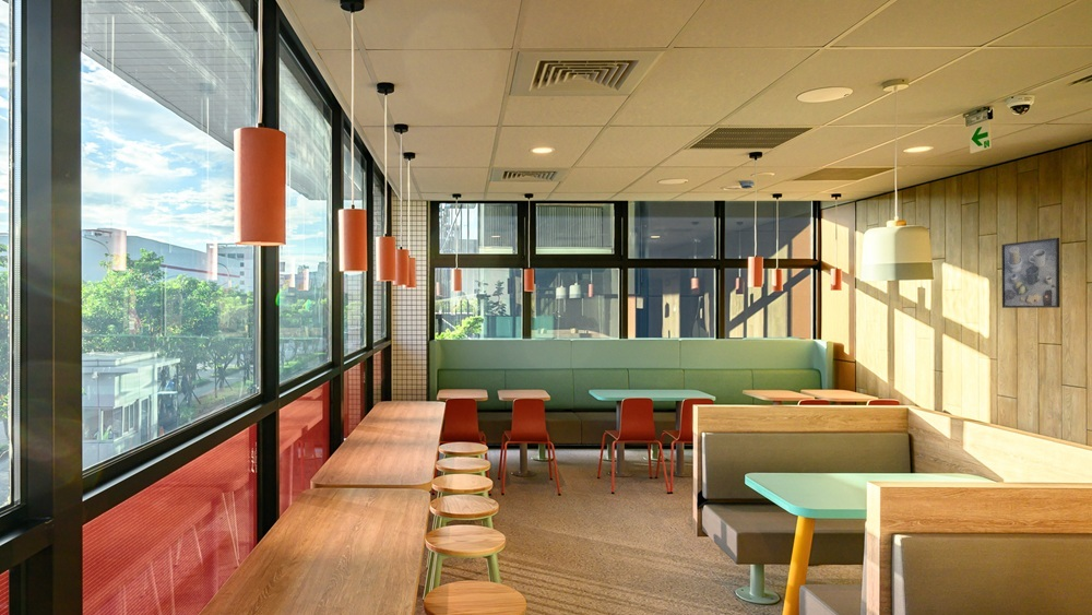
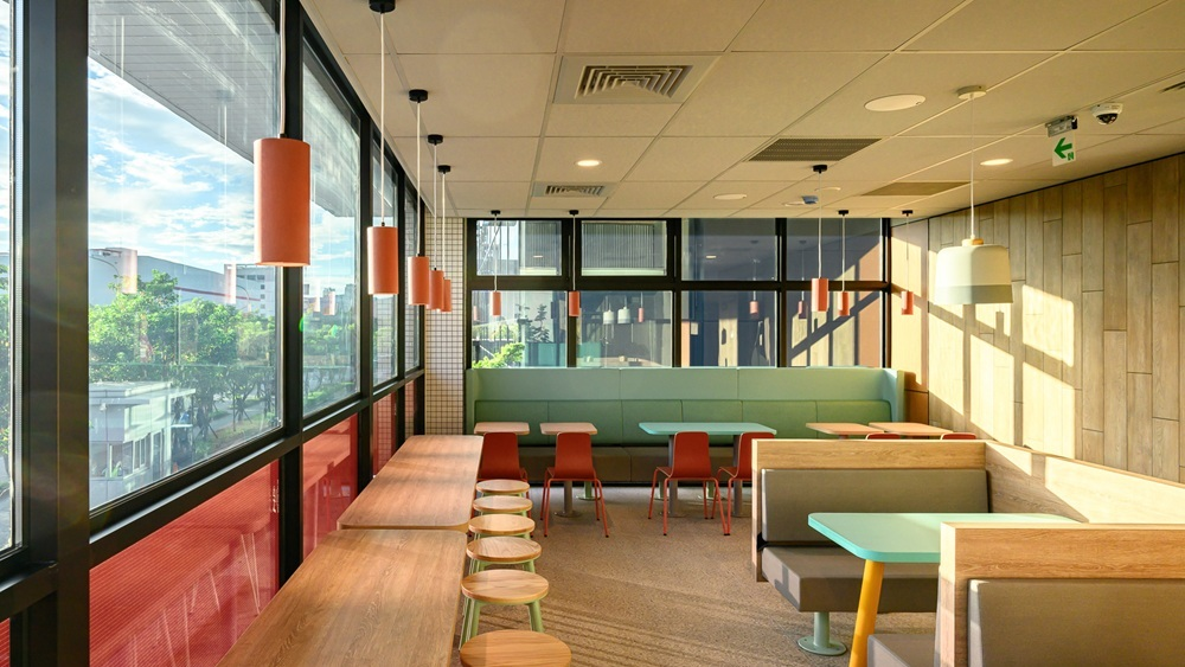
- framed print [1000,237,1061,309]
